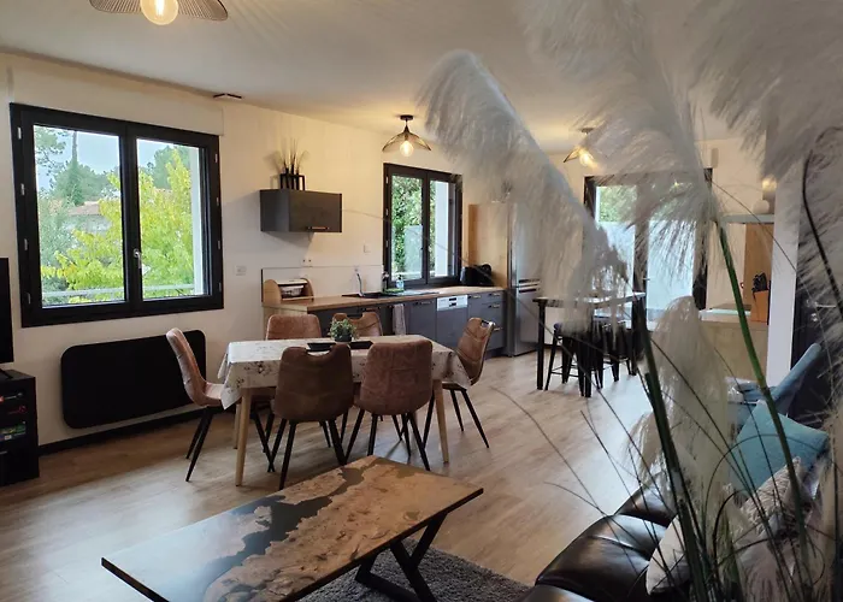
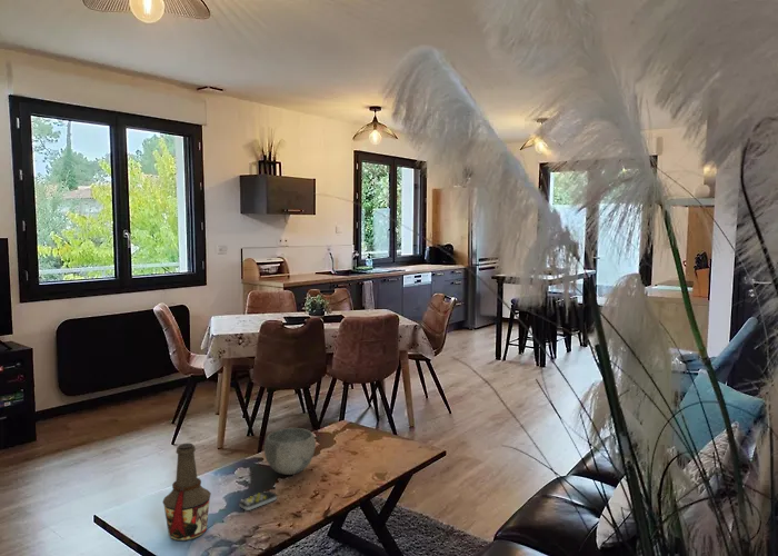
+ bowl [263,427,317,476]
+ remote control [238,489,278,512]
+ bottle [161,443,212,542]
